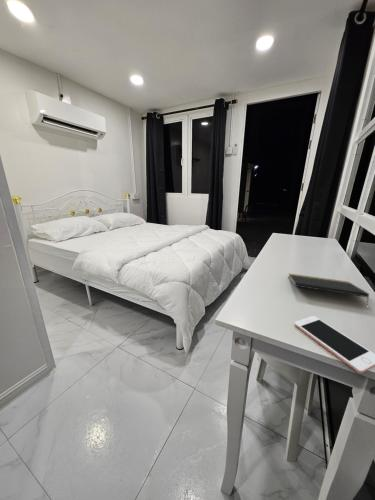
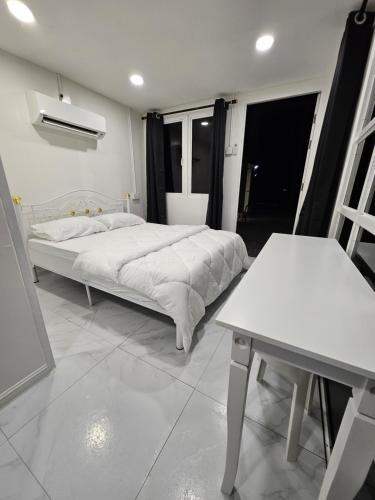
- cell phone [293,315,375,374]
- notepad [287,273,370,305]
